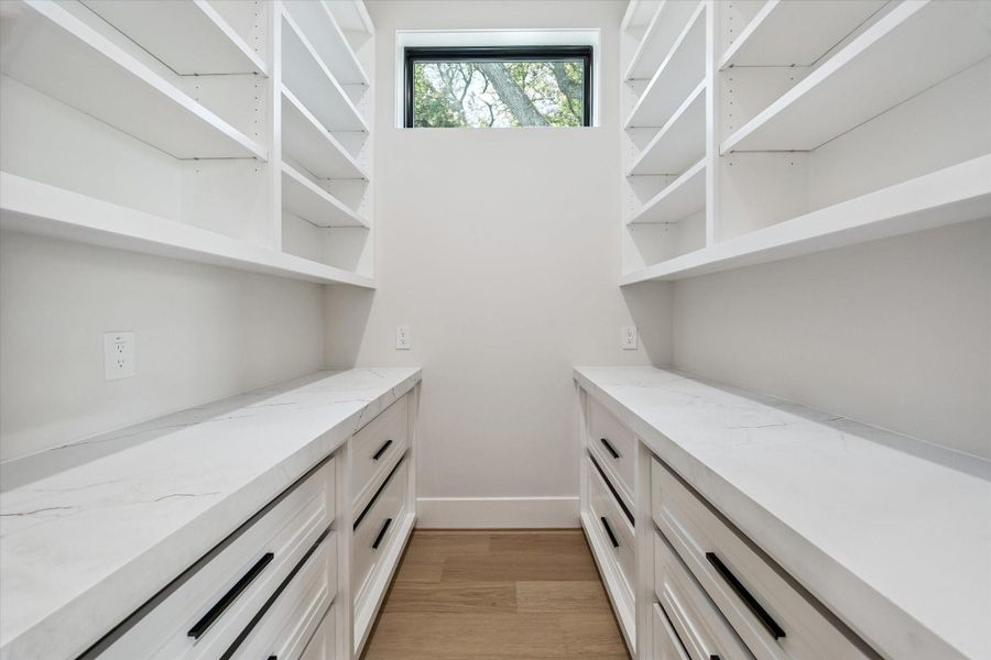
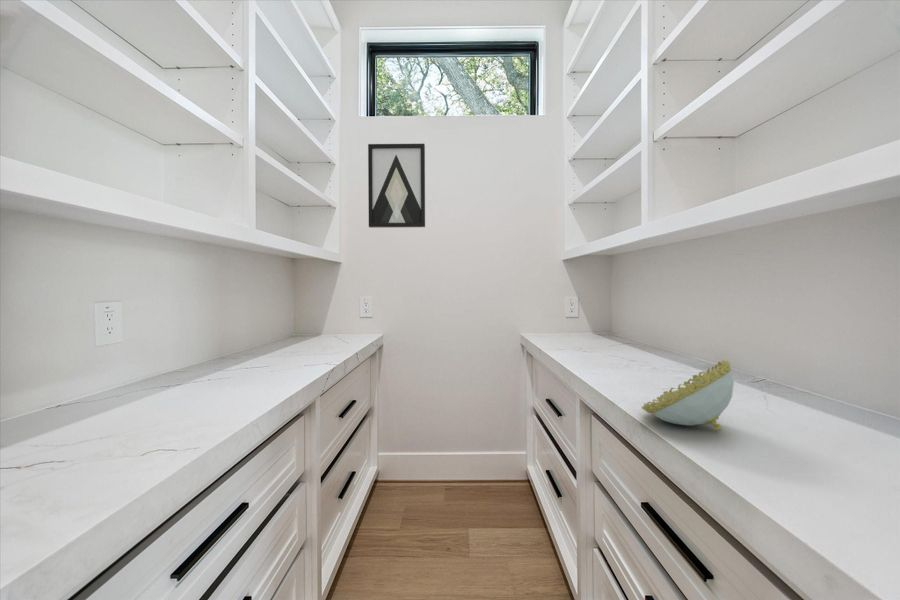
+ wall art [367,143,426,229]
+ decorative bowl [640,358,735,432]
